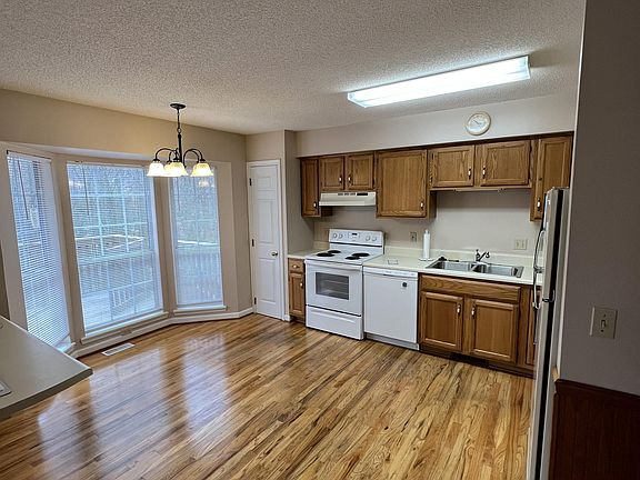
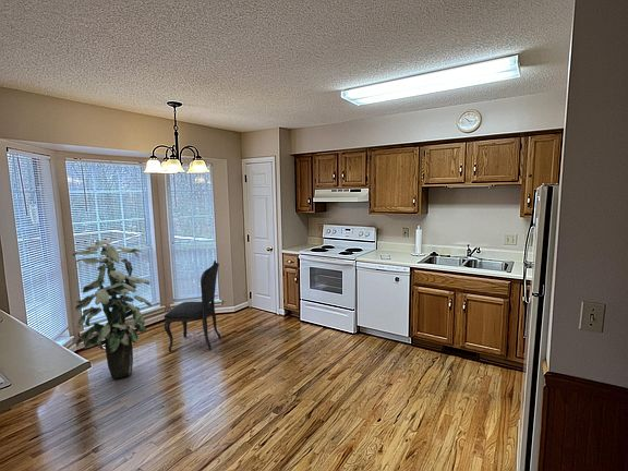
+ dining chair [164,259,221,352]
+ indoor plant [71,239,153,379]
